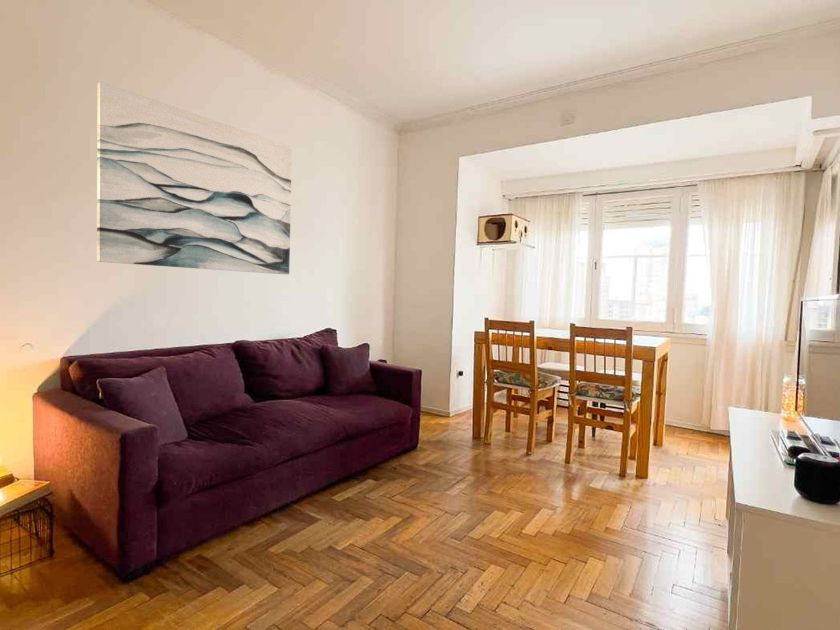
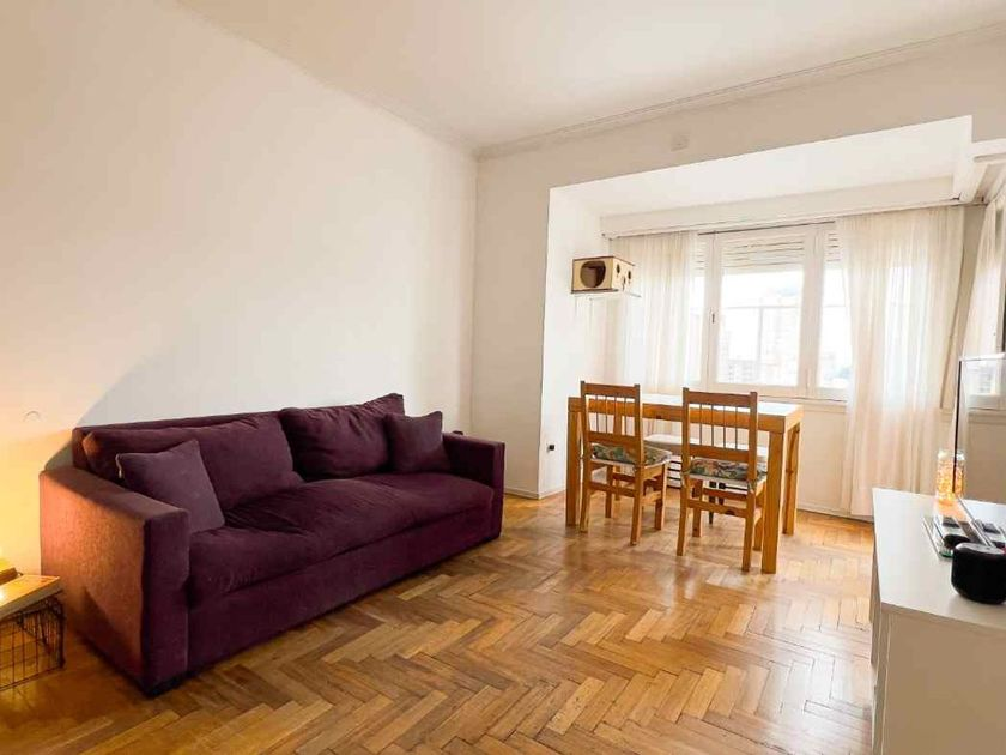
- wall art [96,81,293,275]
